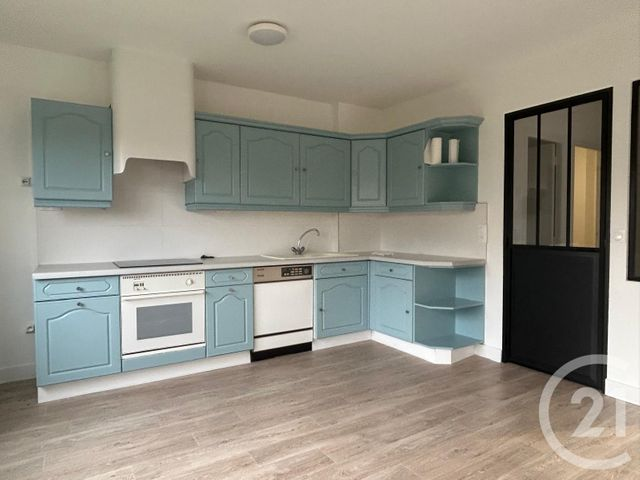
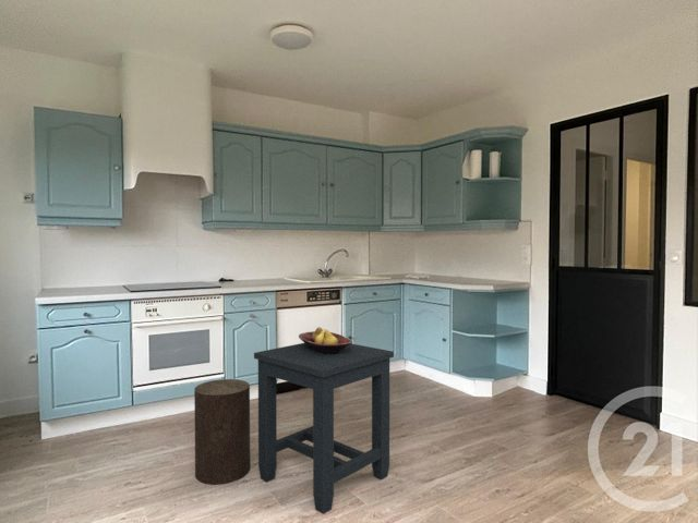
+ stool [193,378,251,486]
+ fruit bowl [298,326,353,354]
+ side table [253,342,395,515]
